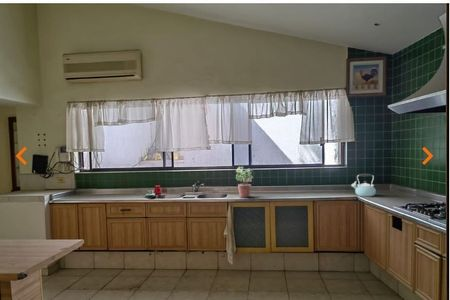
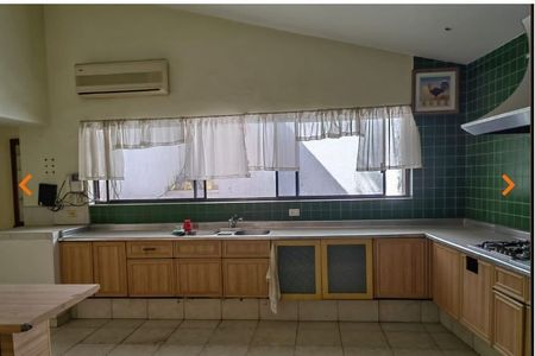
- kettle [350,173,377,198]
- potted plant [235,166,254,198]
